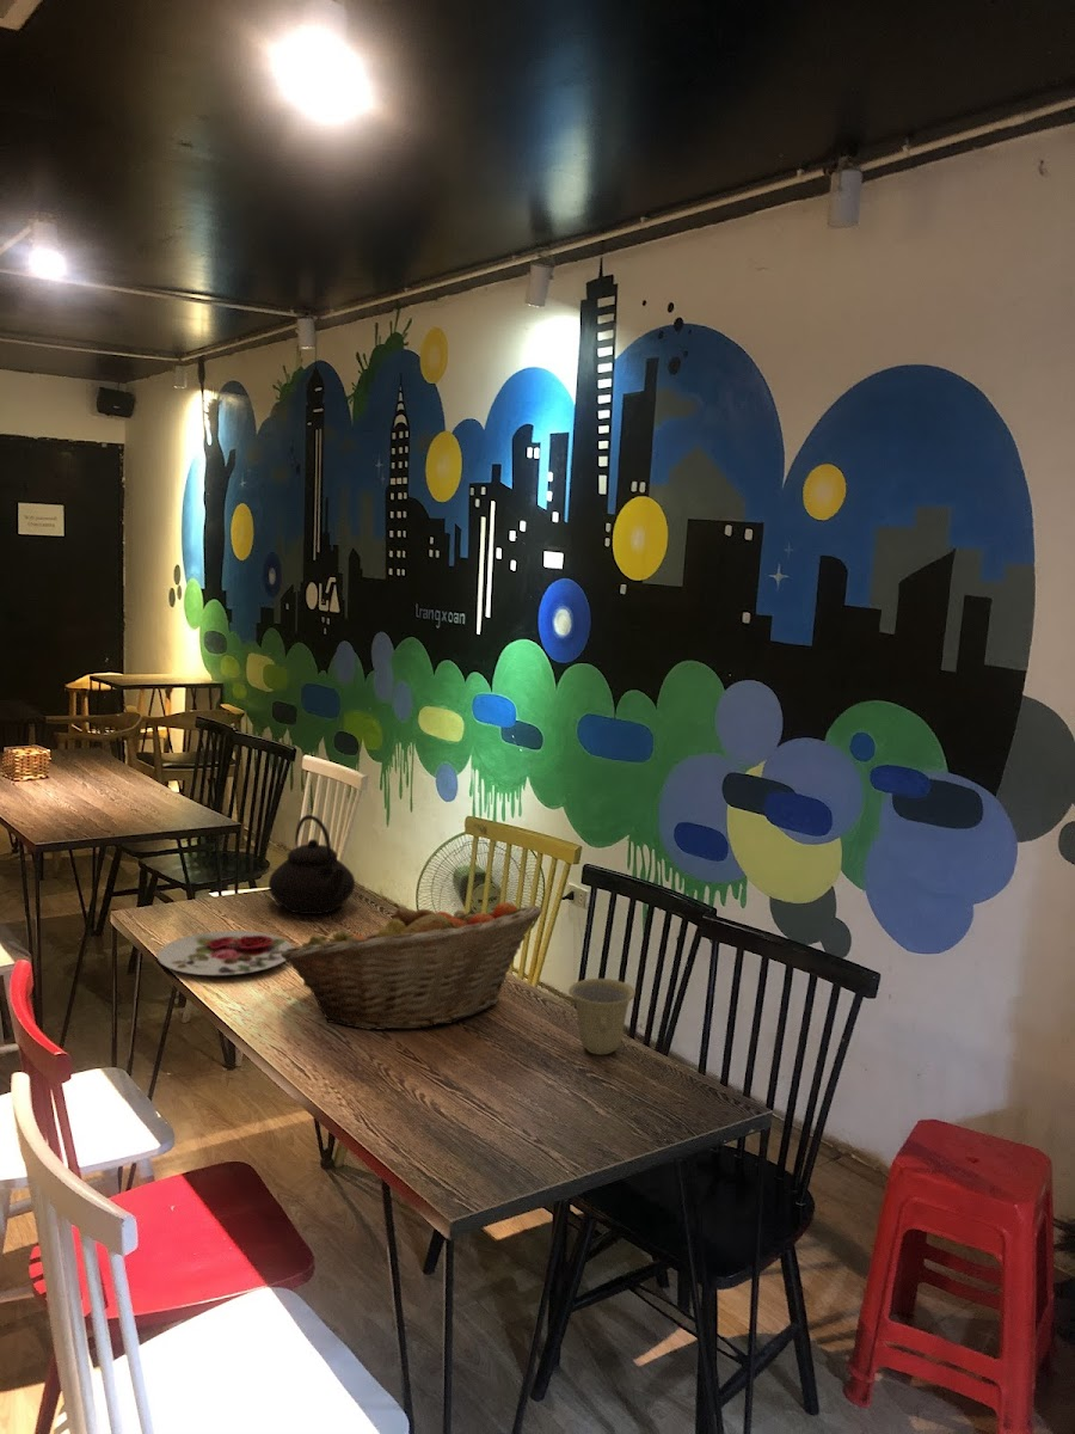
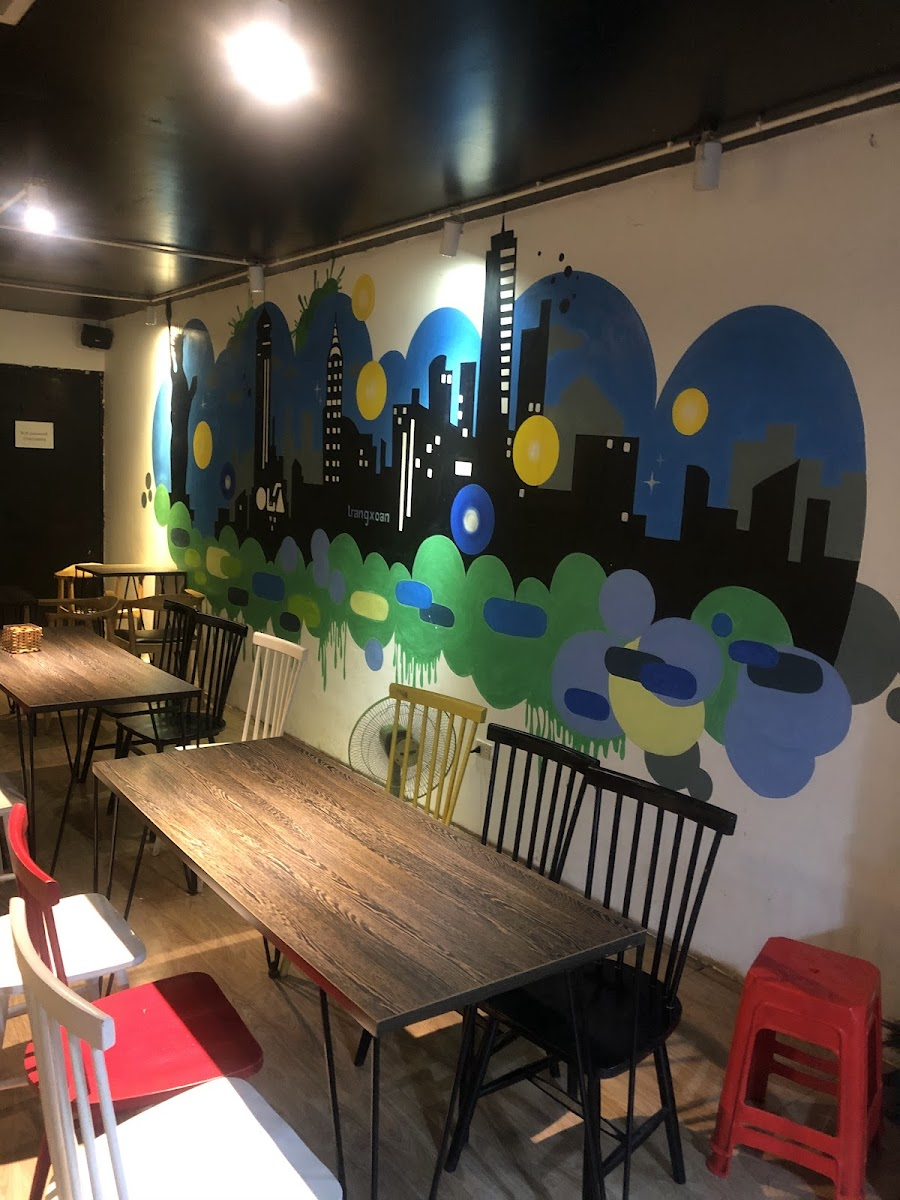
- fruit basket [281,901,543,1031]
- teapot [268,814,356,915]
- plate [156,930,294,976]
- cup [567,978,637,1055]
